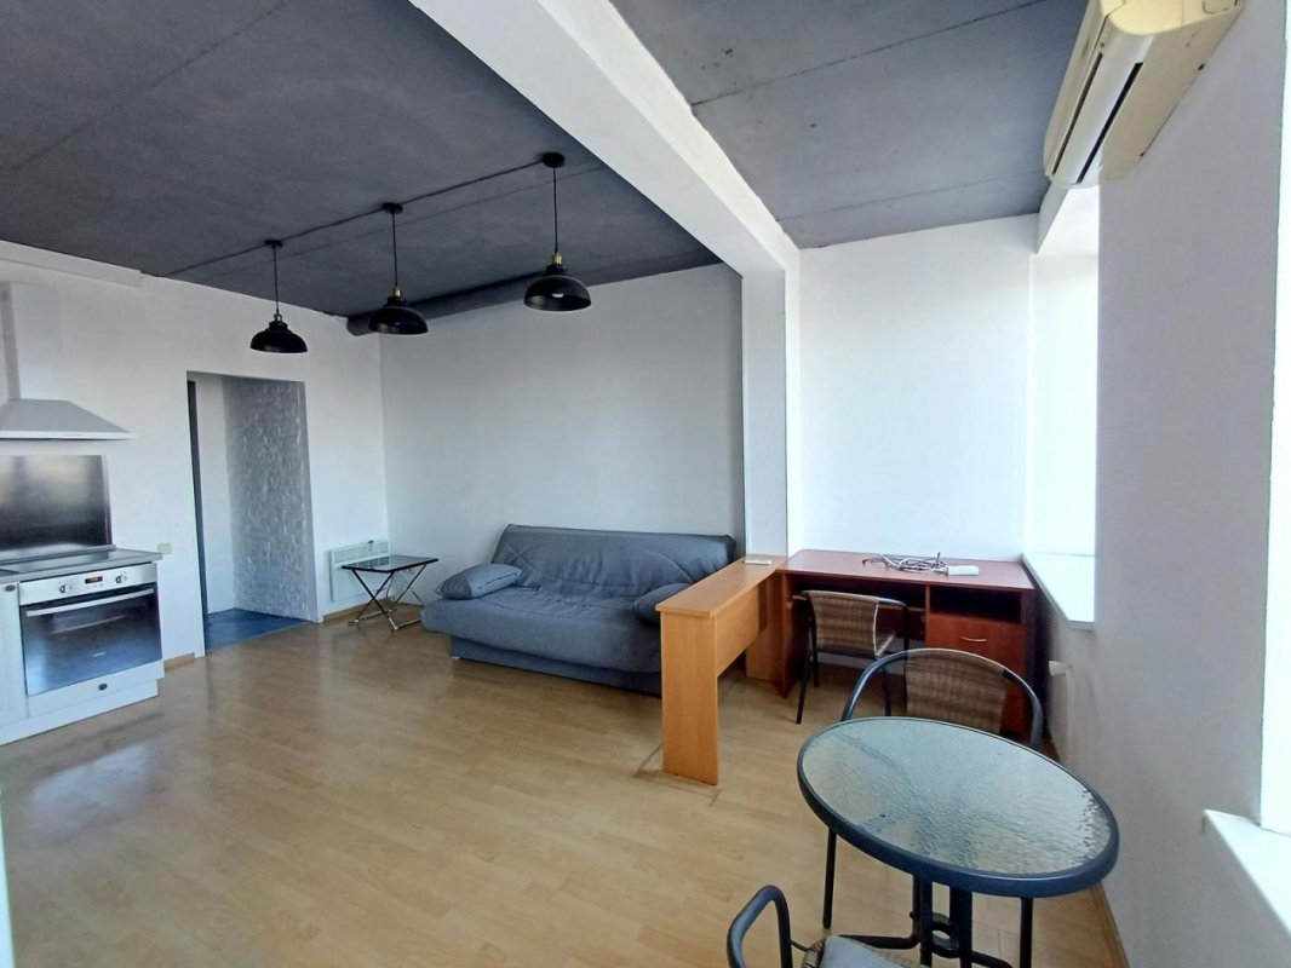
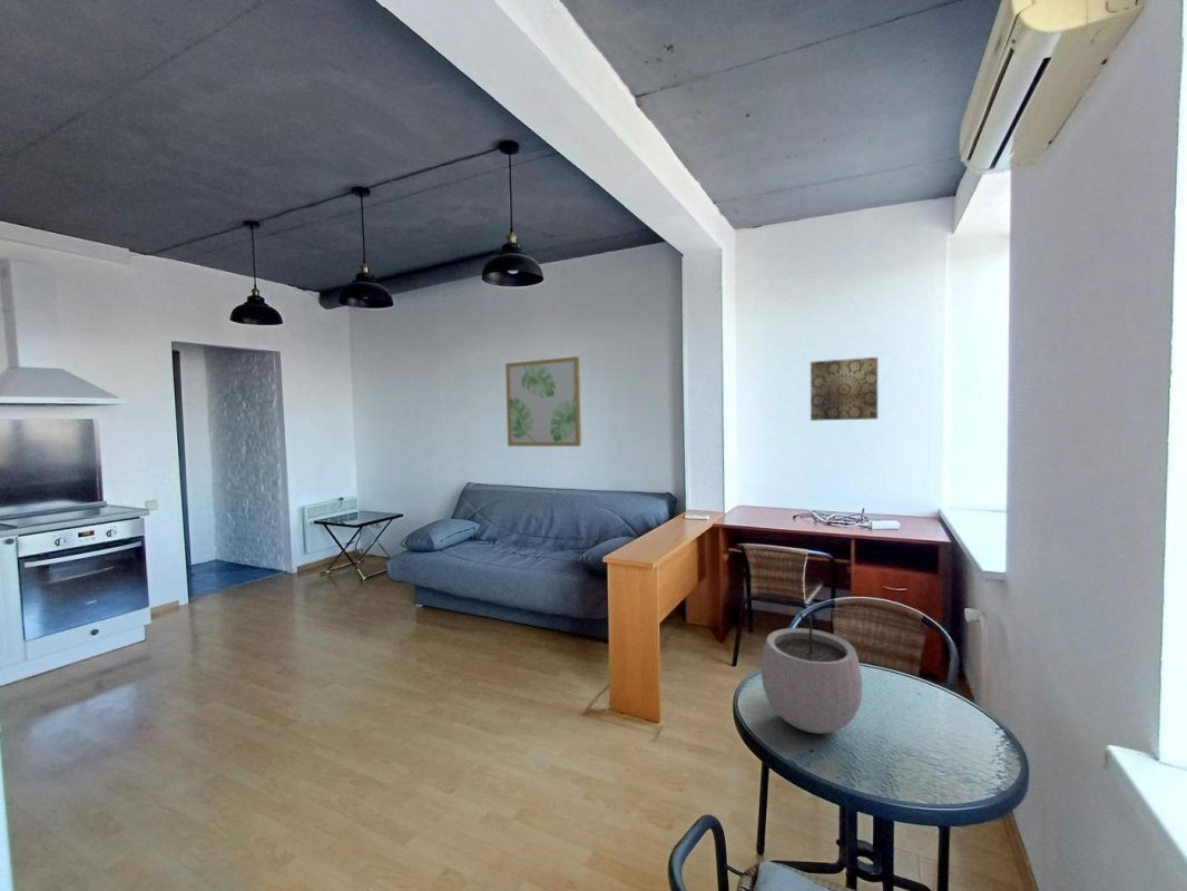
+ plant pot [759,610,864,734]
+ wall art [810,356,879,422]
+ wall art [504,355,582,448]
